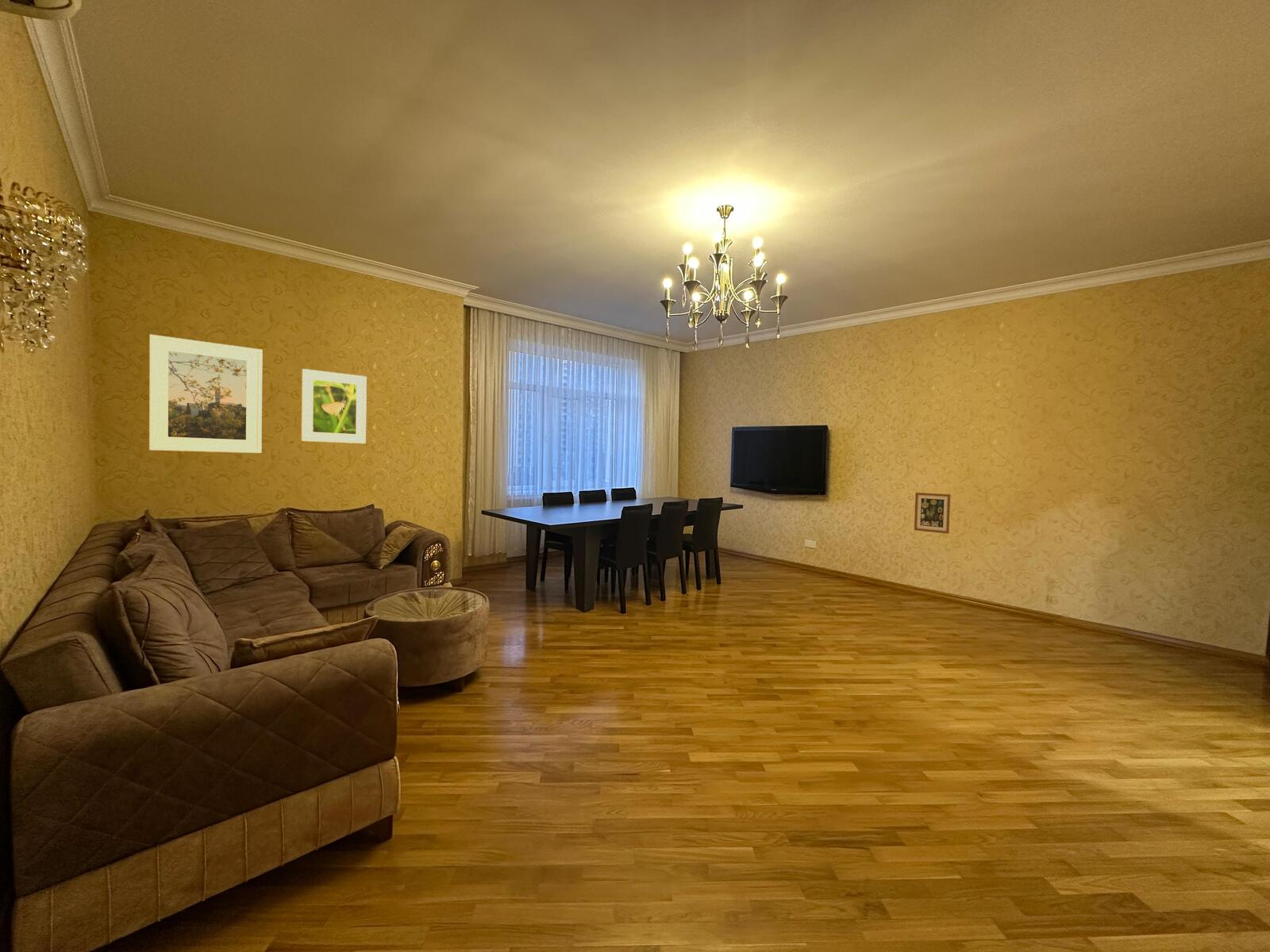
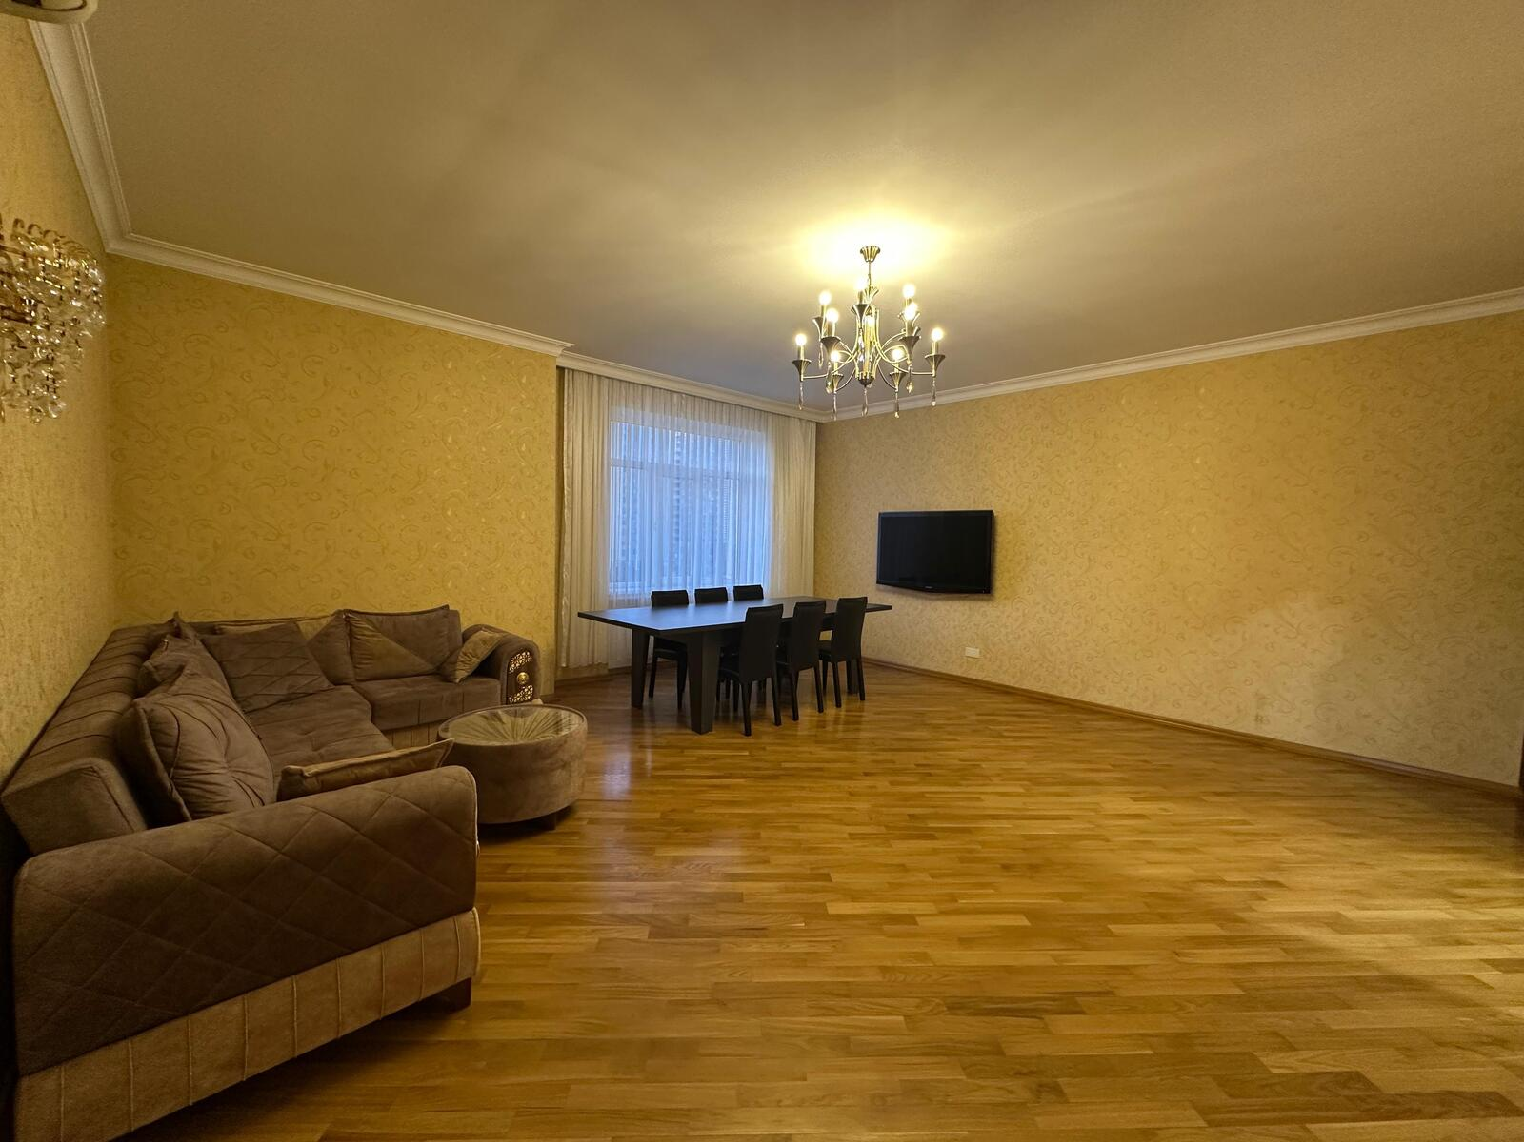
- wall art [914,492,951,535]
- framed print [148,334,263,454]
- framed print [301,368,368,444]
